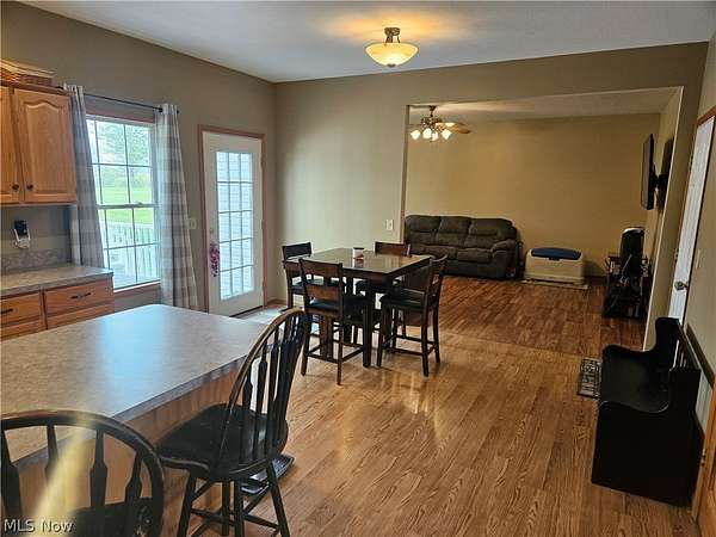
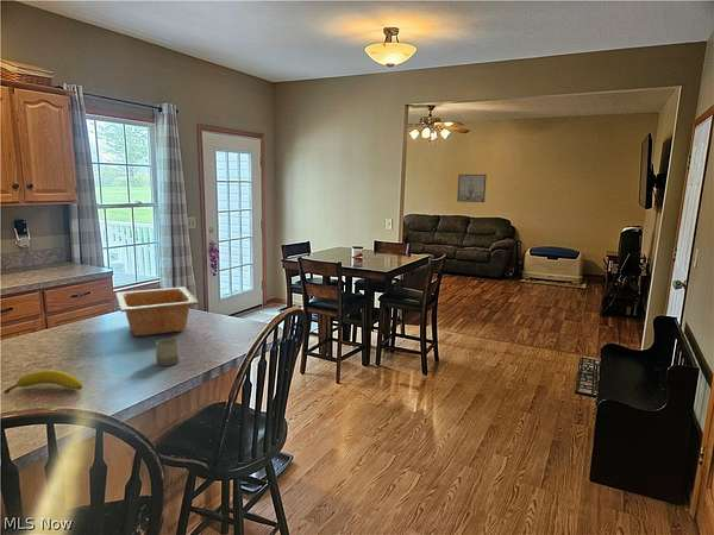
+ fruit [2,369,83,395]
+ cup [155,336,180,367]
+ wall art [456,174,488,203]
+ serving bowl [114,285,200,338]
